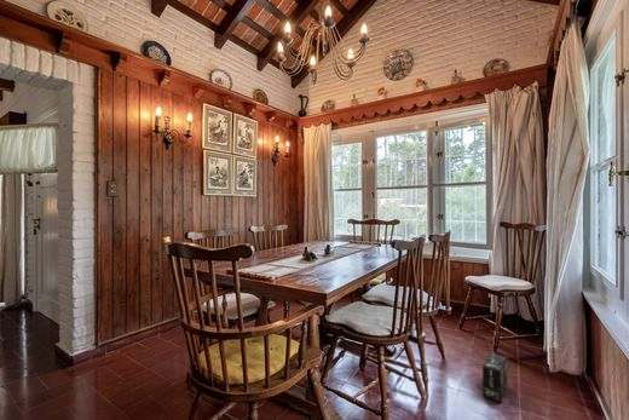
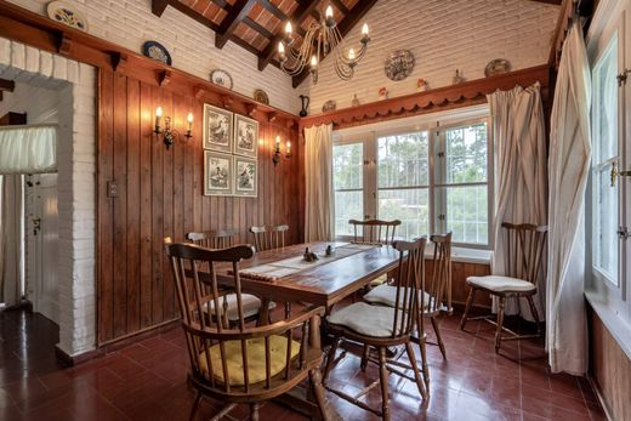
- box [481,351,508,404]
